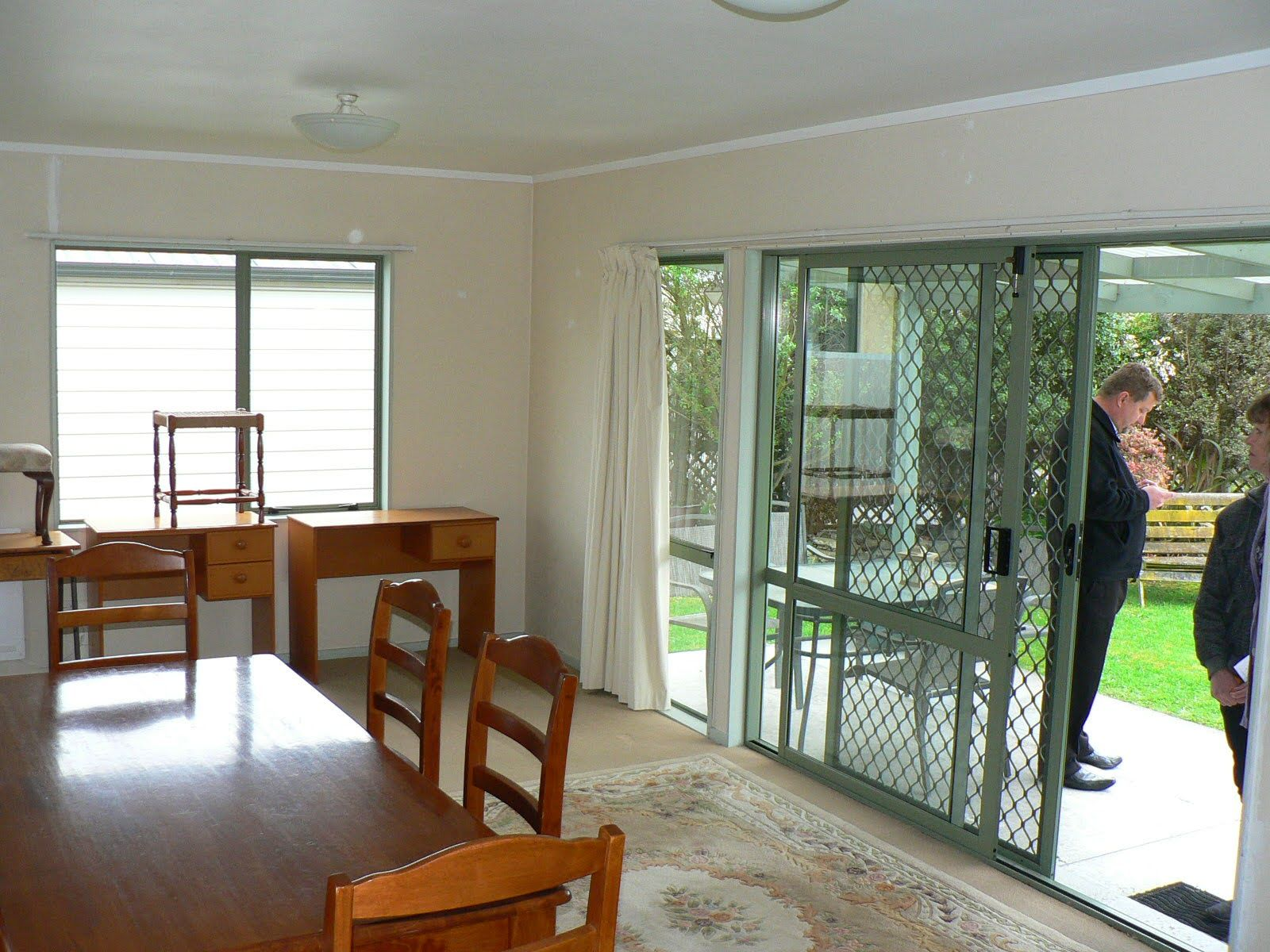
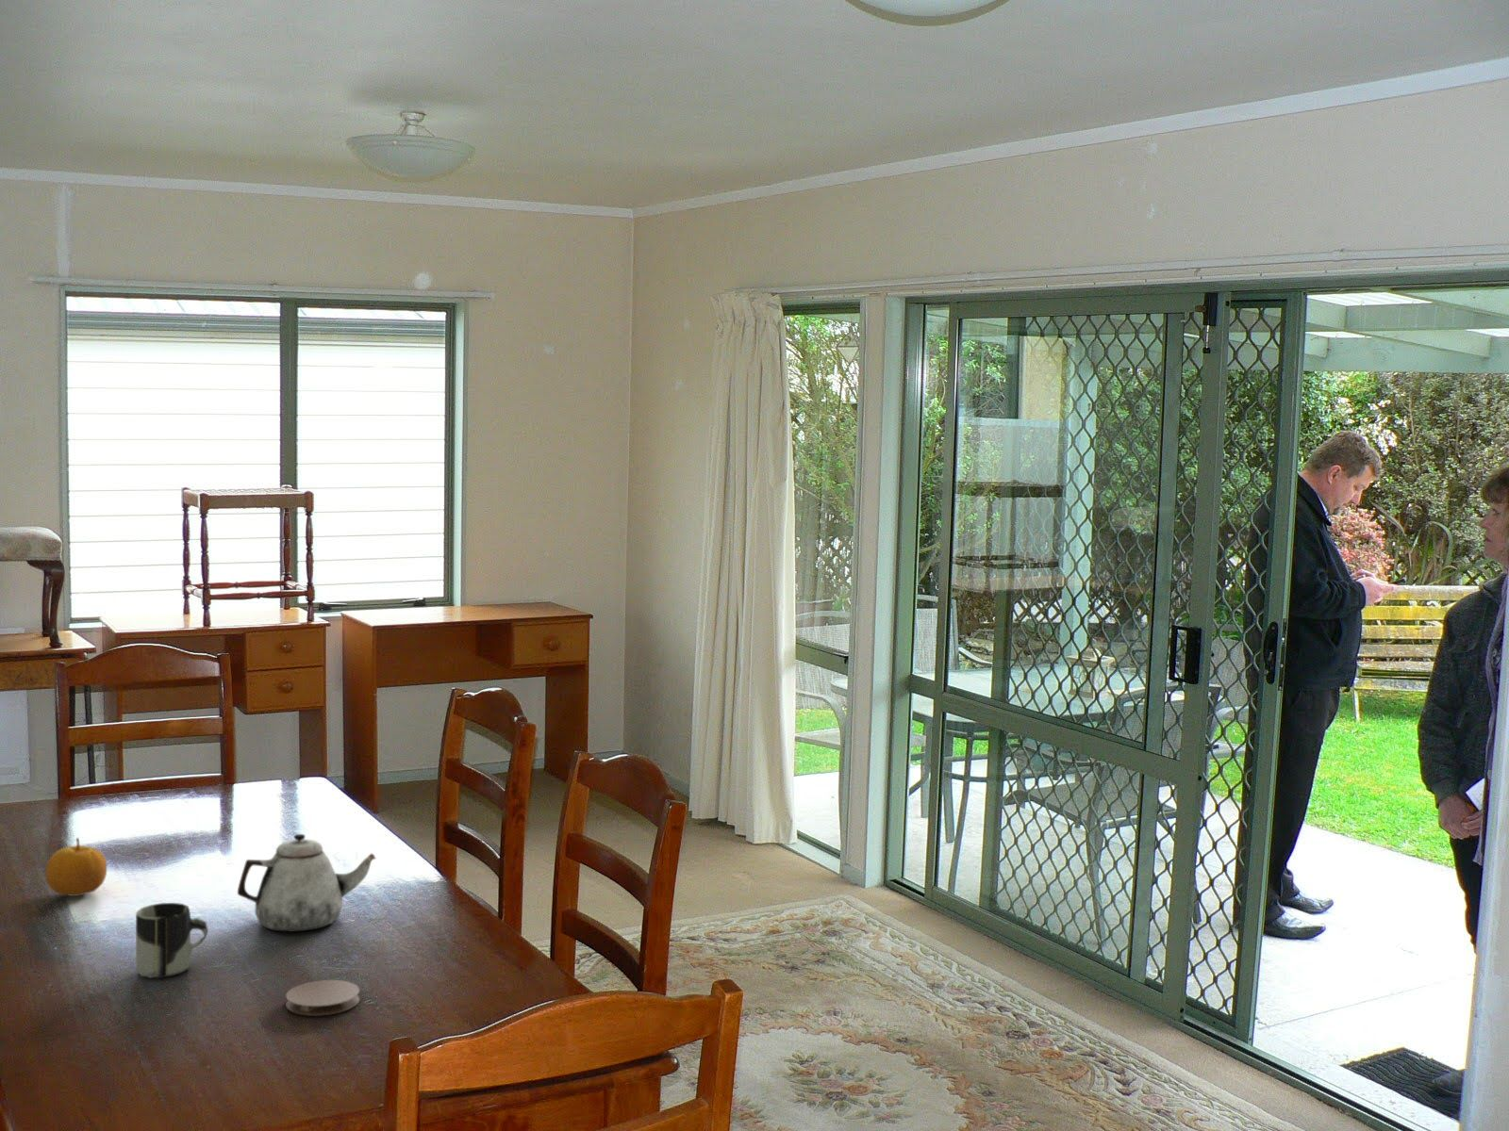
+ coaster [285,979,361,1017]
+ fruit [45,836,107,897]
+ cup [135,902,209,979]
+ teapot [236,833,377,933]
